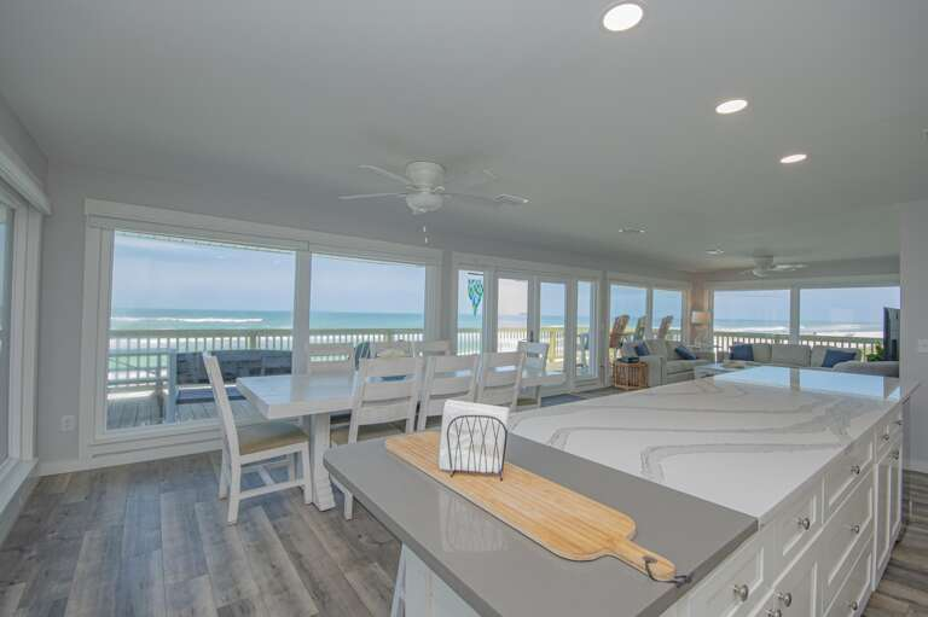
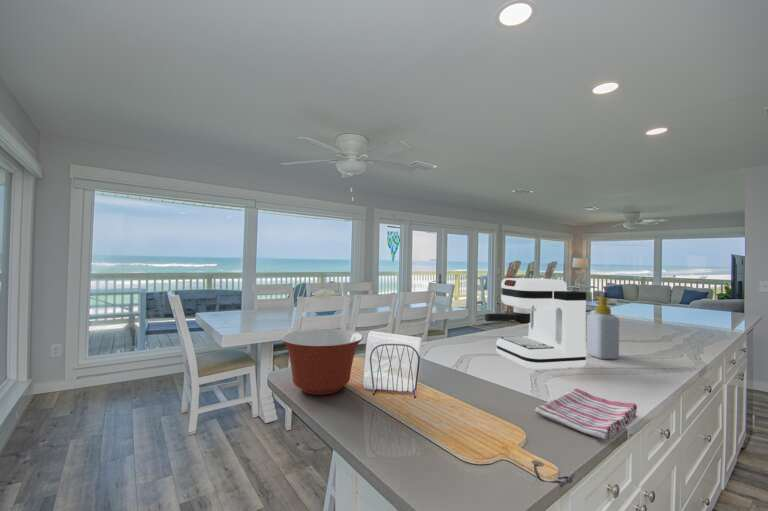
+ soap bottle [586,295,620,360]
+ coffee maker [484,277,587,372]
+ mixing bowl [280,328,363,396]
+ dish towel [534,388,638,442]
